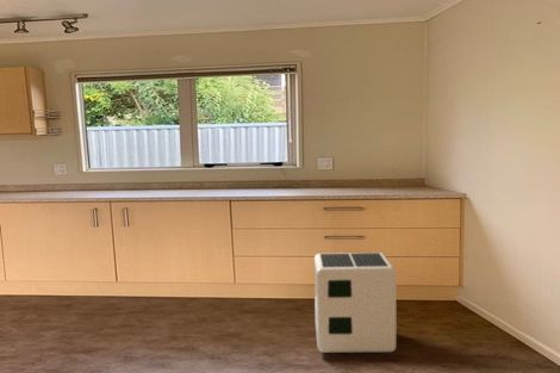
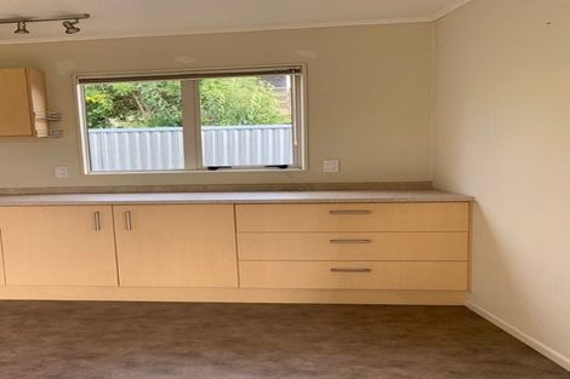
- air purifier [313,251,397,354]
